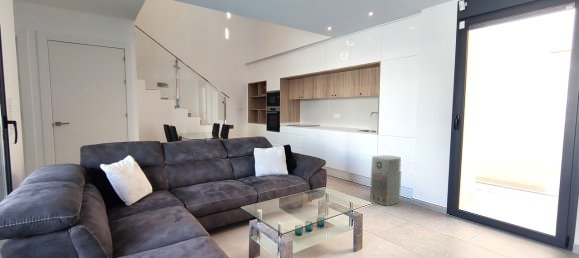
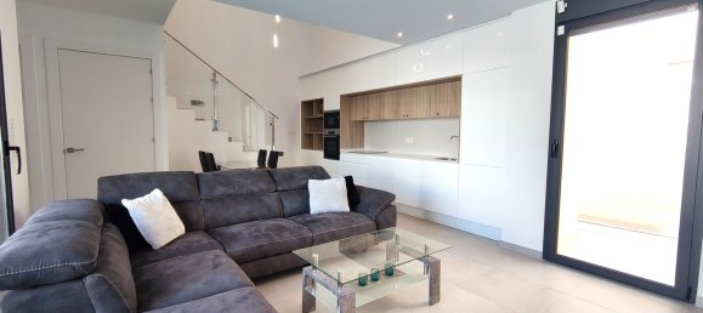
- air purifier [369,154,402,207]
